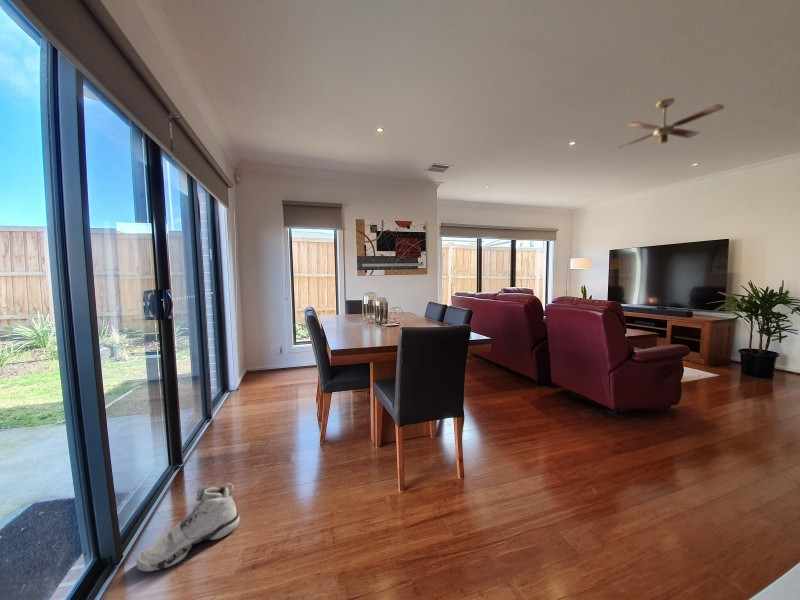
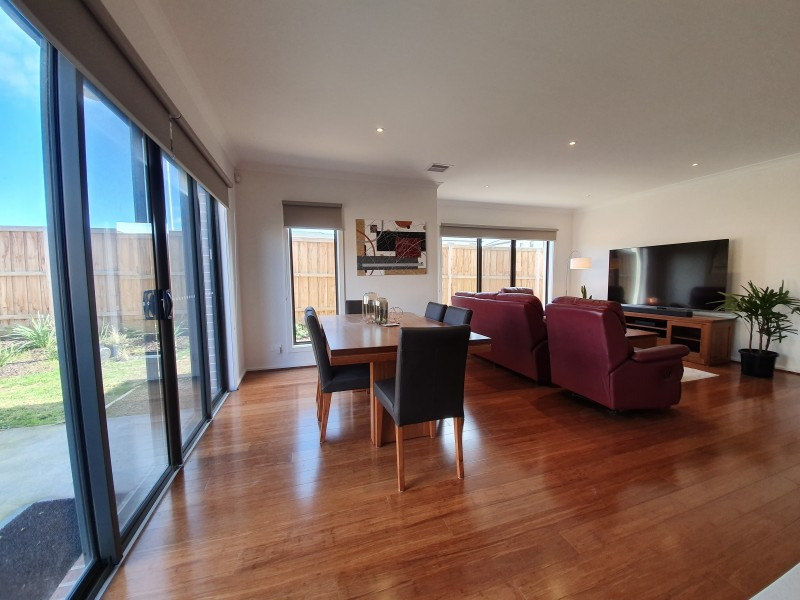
- ceiling fan [617,97,725,149]
- sneaker [135,482,240,572]
